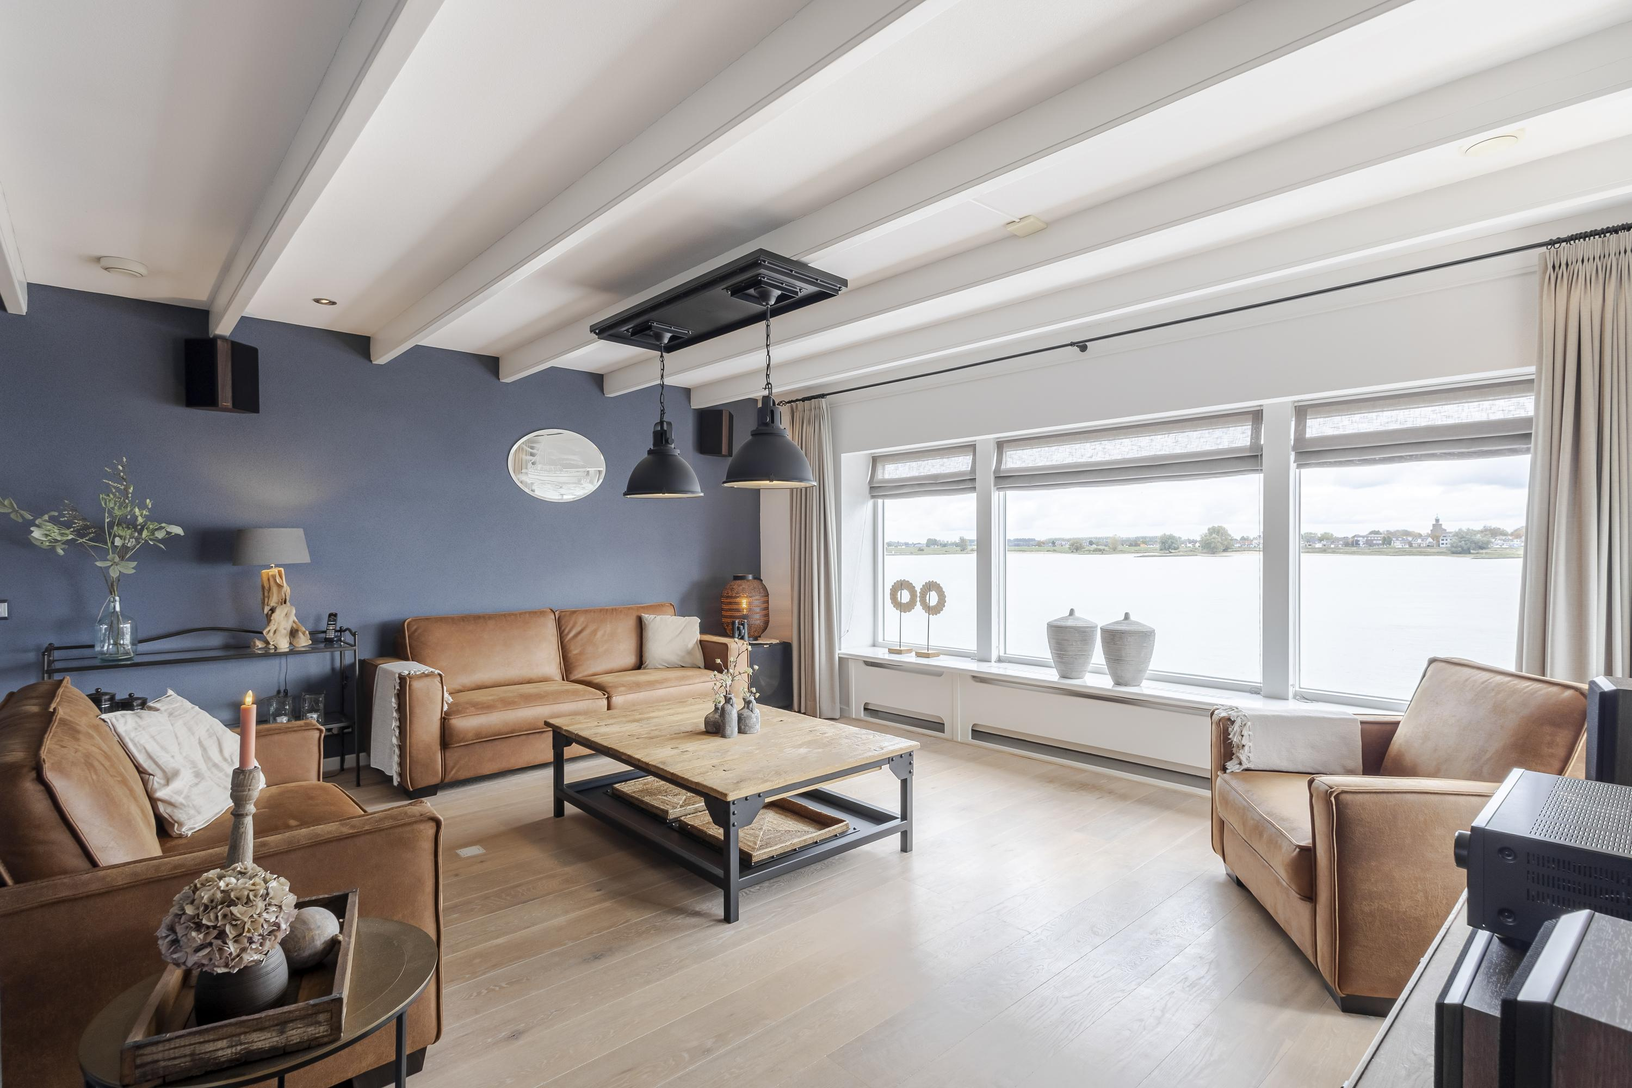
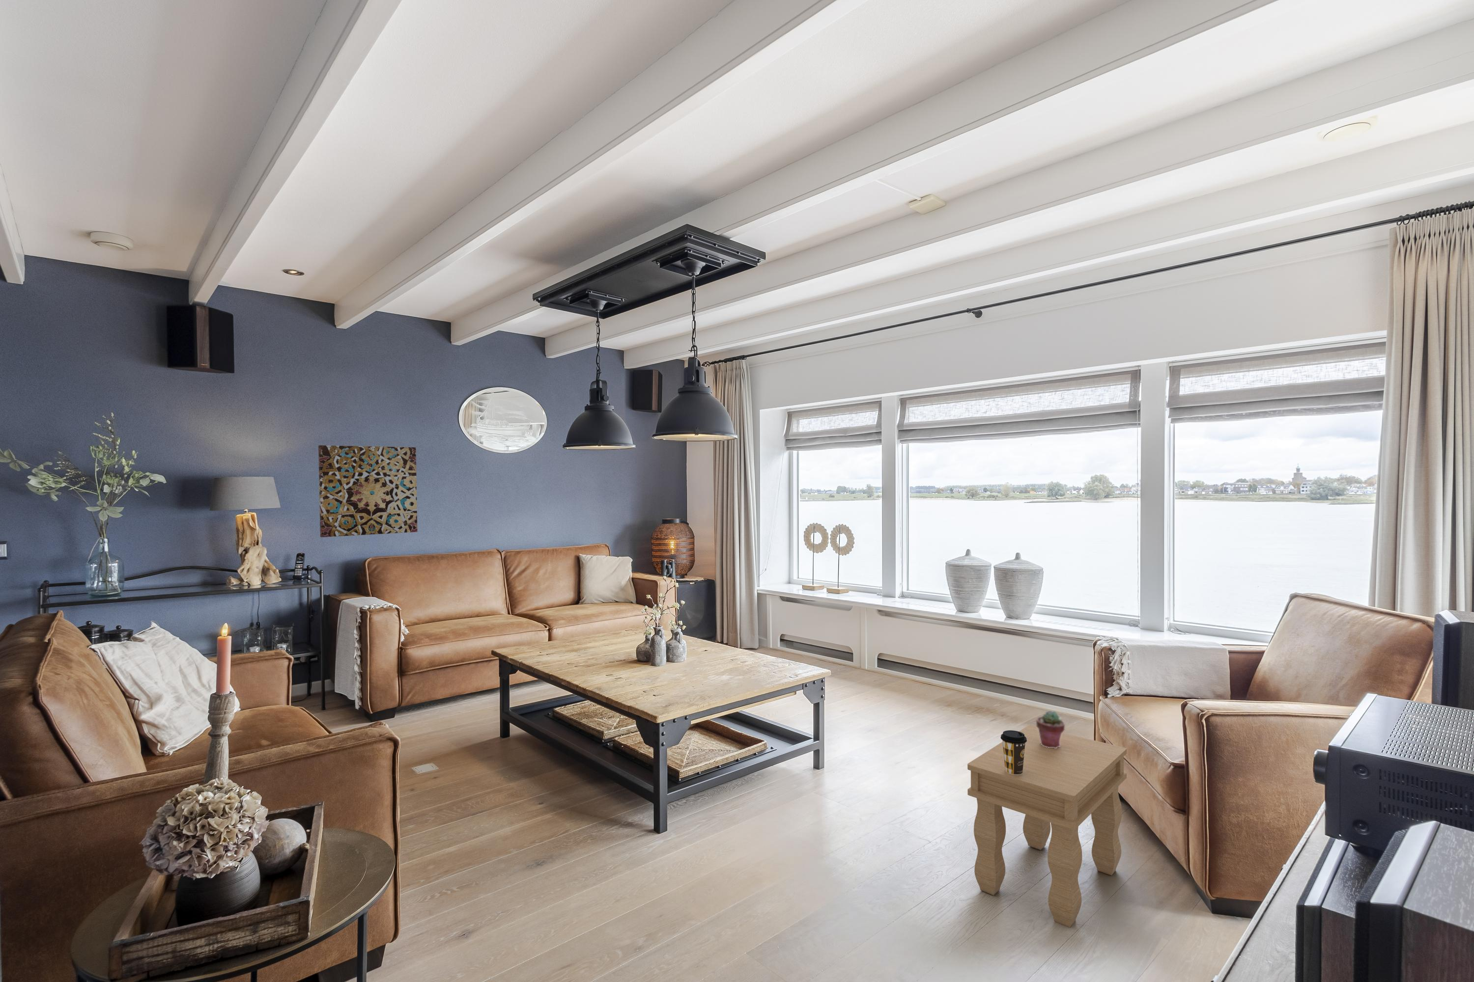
+ wall art [318,445,418,538]
+ coffee cup [1000,730,1027,775]
+ potted succulent [1035,710,1065,749]
+ side table [967,724,1127,928]
